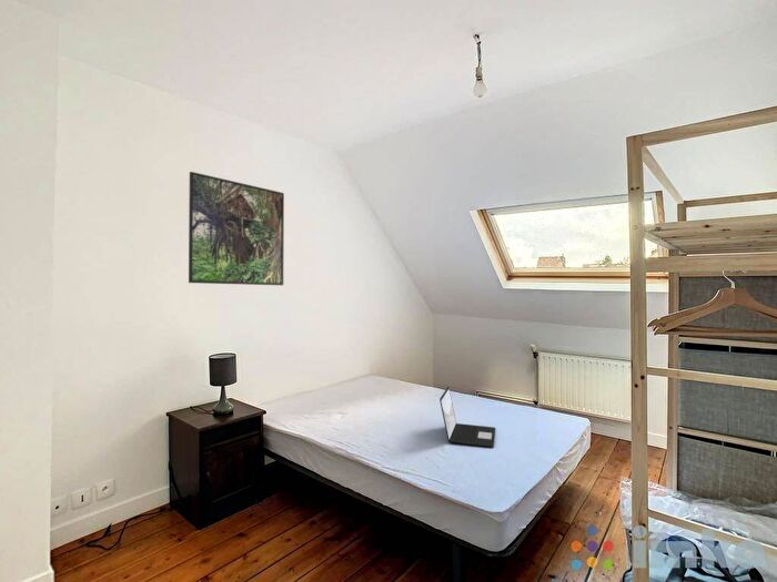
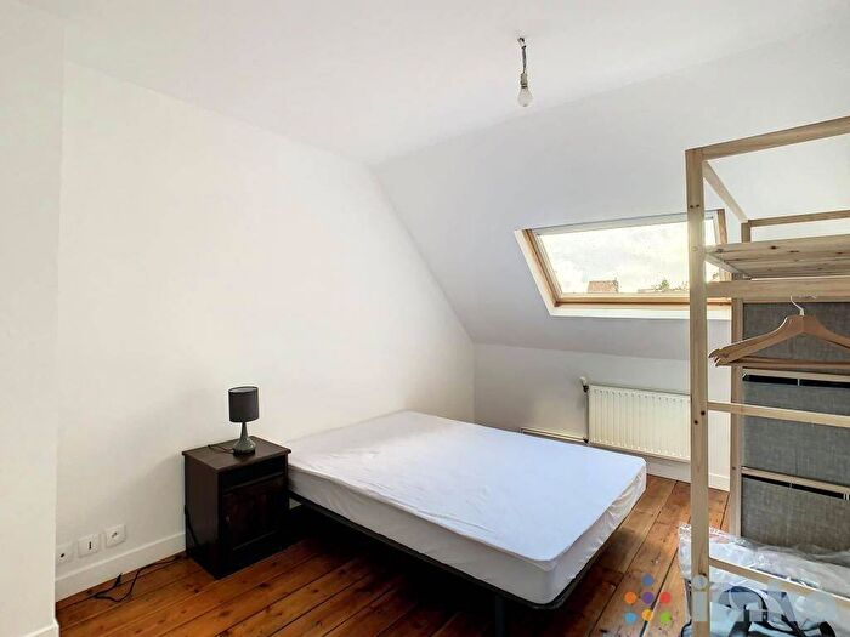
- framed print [188,171,285,286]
- laptop [438,386,496,448]
